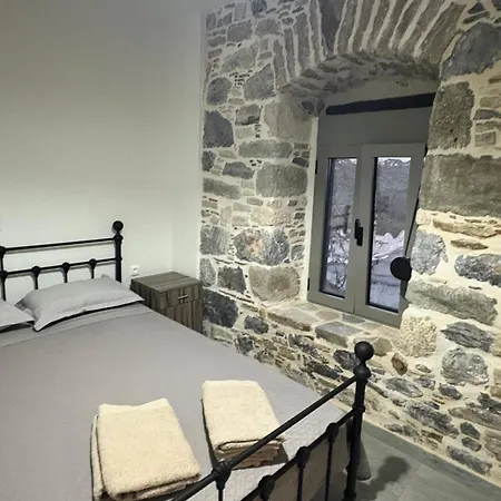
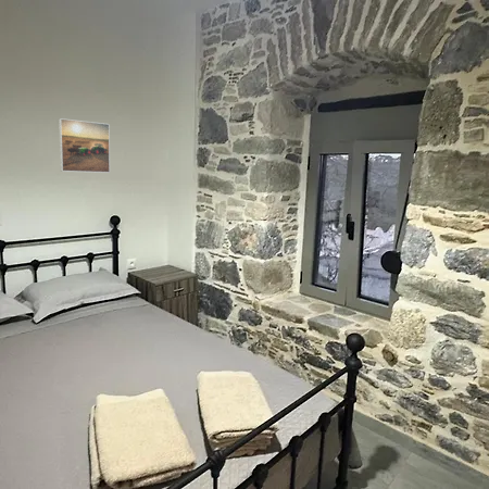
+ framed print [58,117,111,174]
